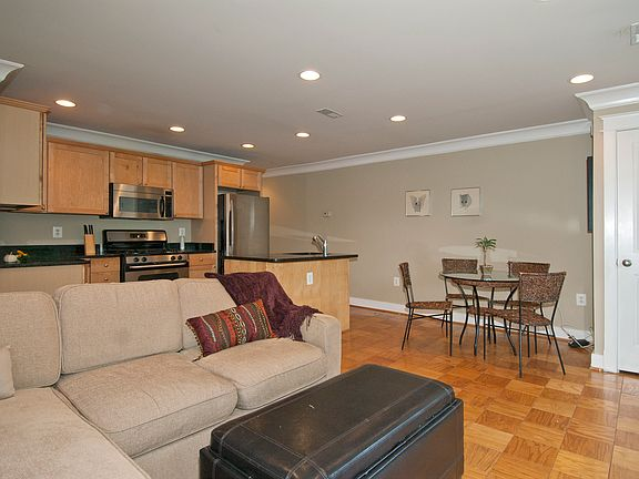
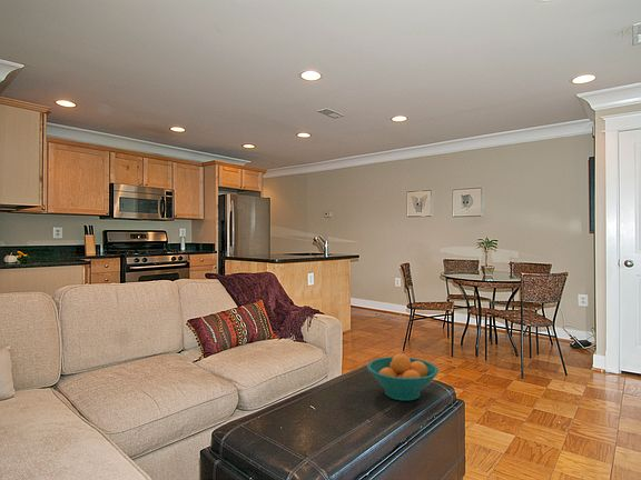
+ fruit bowl [366,352,440,402]
